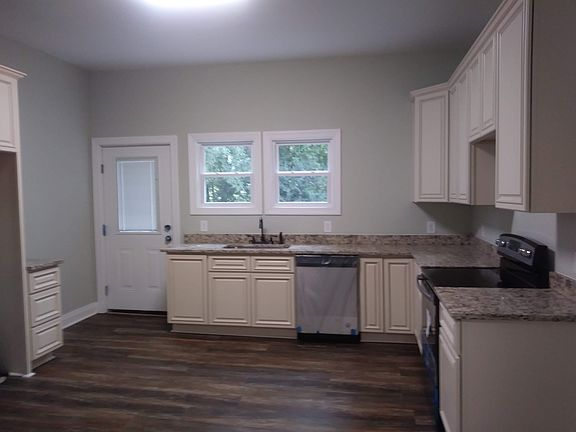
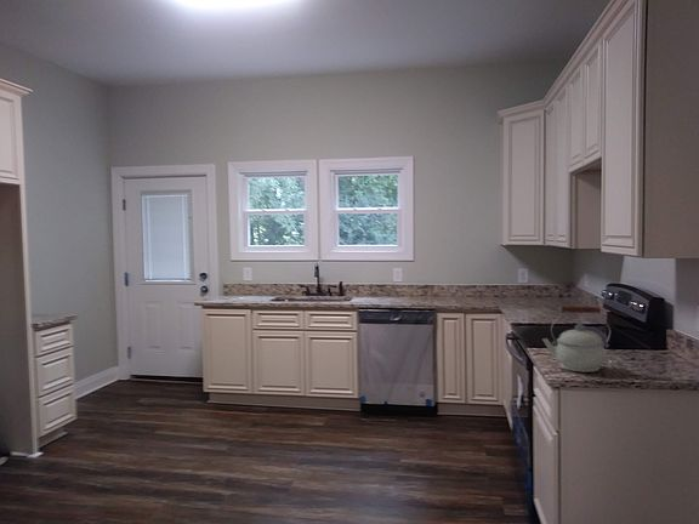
+ kettle [541,304,612,374]
